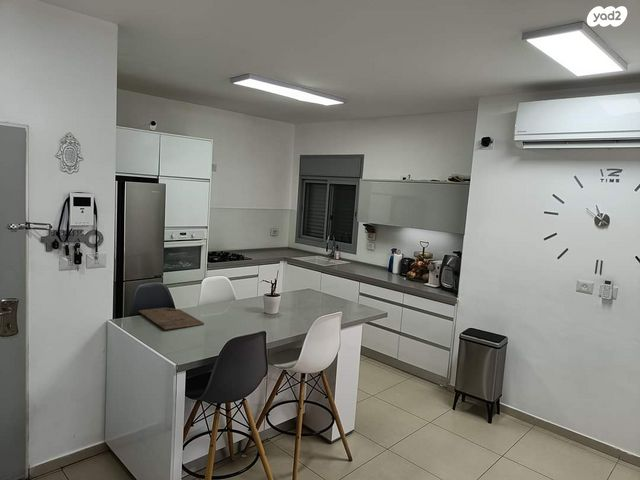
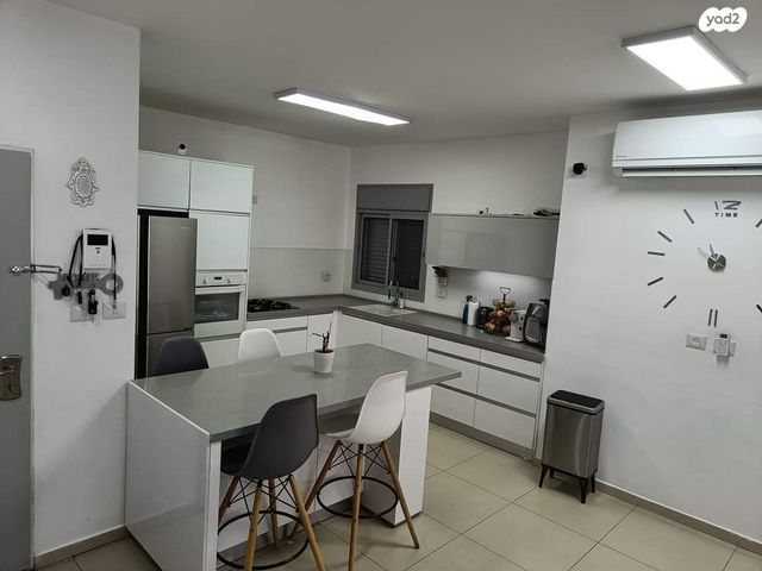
- cutting board [138,307,205,331]
